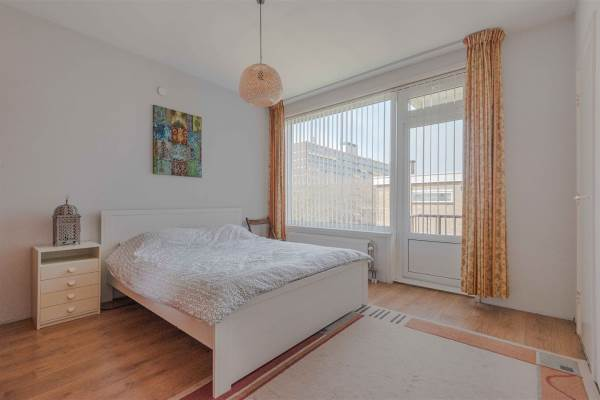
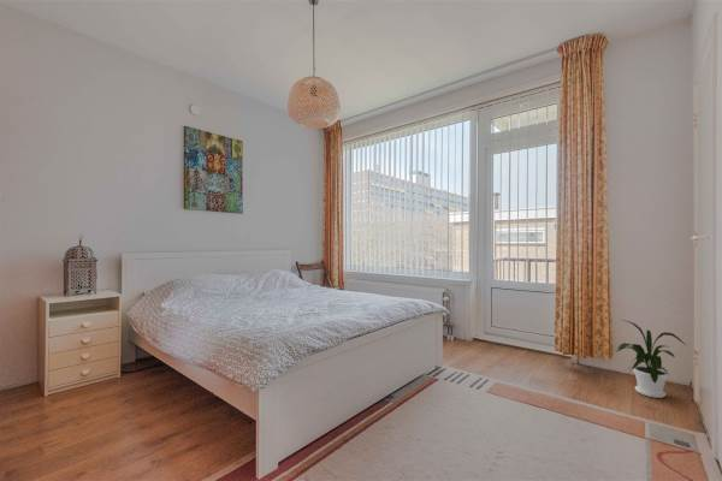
+ house plant [616,319,687,399]
